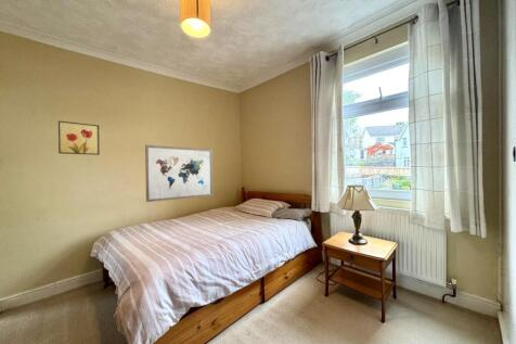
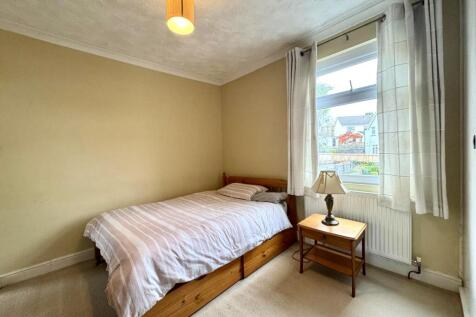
- wall art [144,144,214,203]
- wall art [57,119,101,156]
